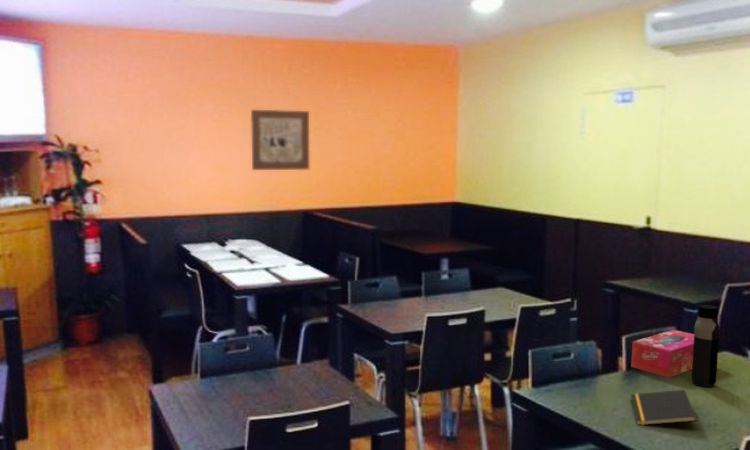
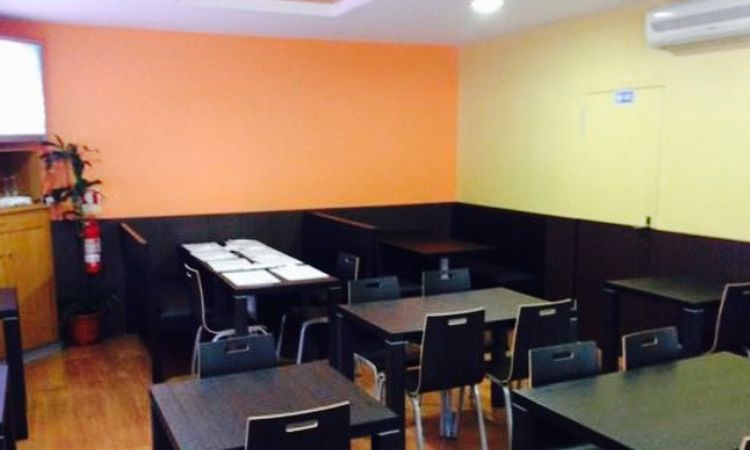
- notepad [630,389,698,426]
- water bottle [691,304,720,388]
- tissue box [630,329,694,378]
- wall art [250,109,310,171]
